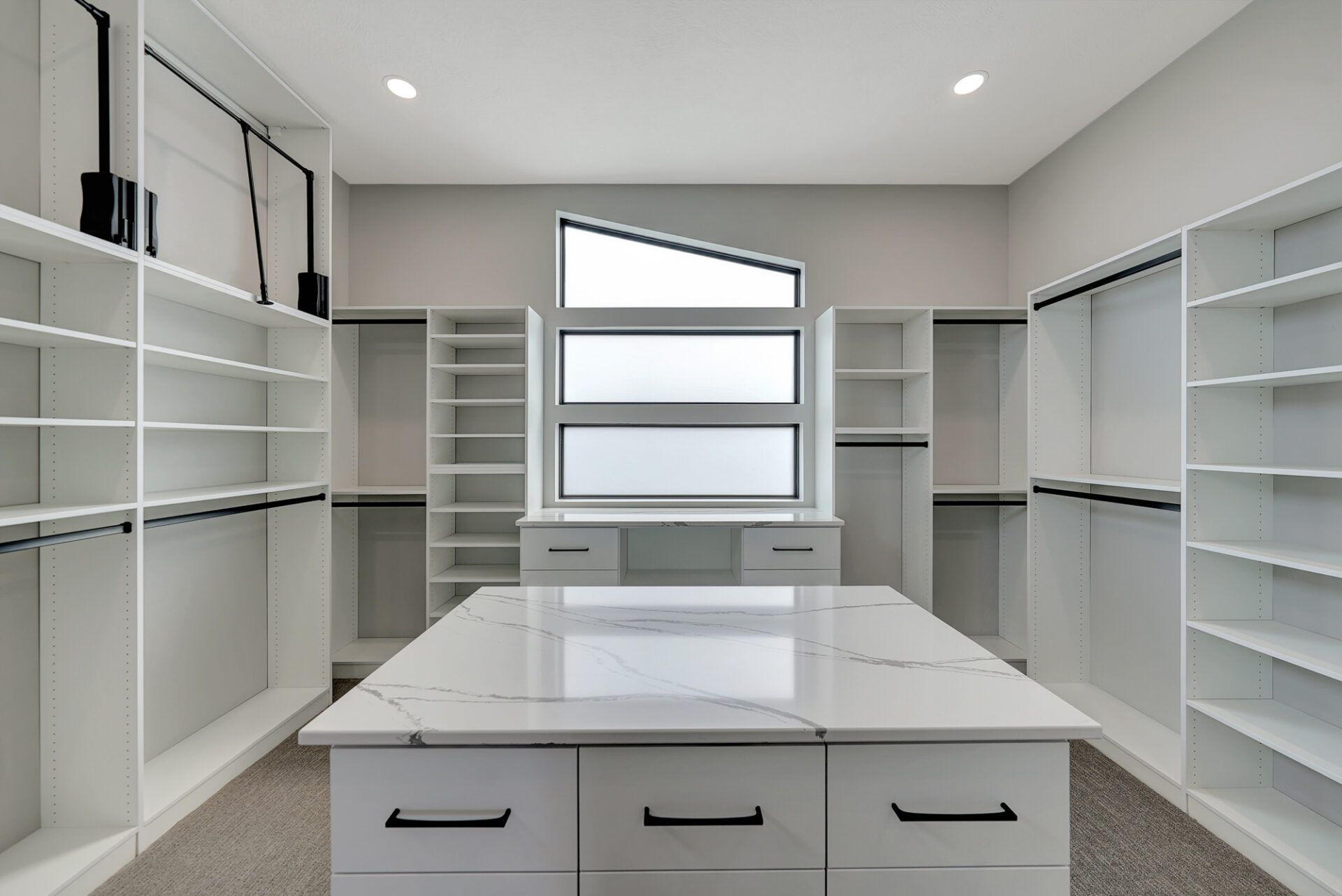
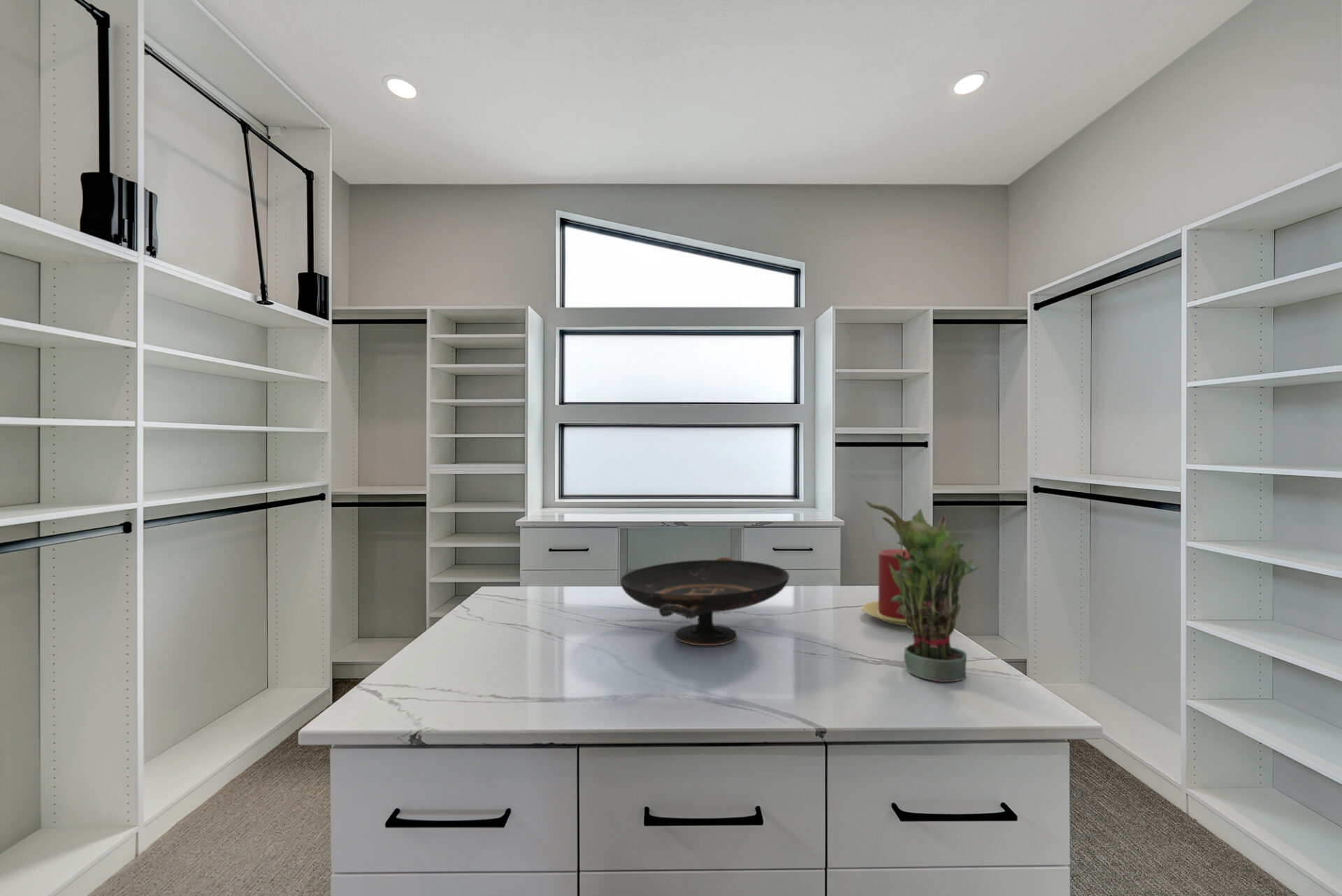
+ potted plant [864,500,981,683]
+ candle [861,549,911,626]
+ decorative bowl [620,556,790,646]
